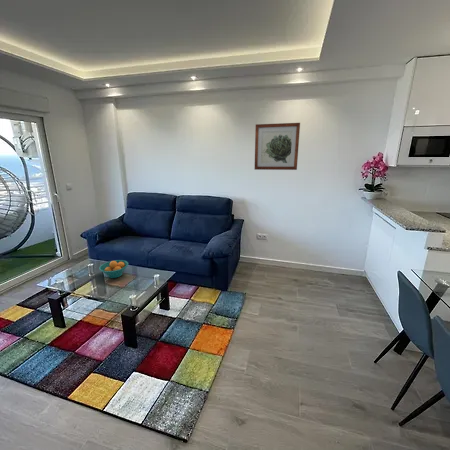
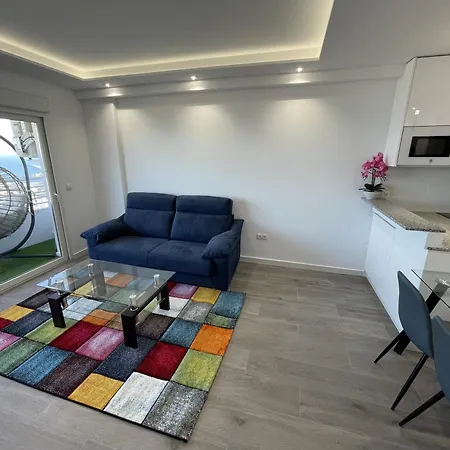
- wall art [253,122,301,171]
- fruit bowl [98,259,129,279]
